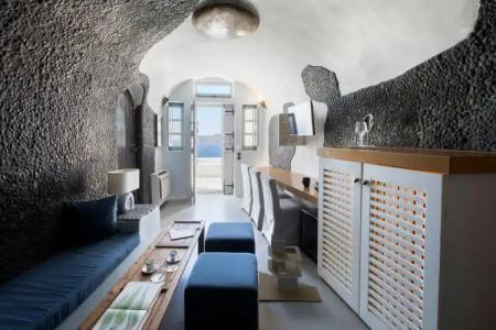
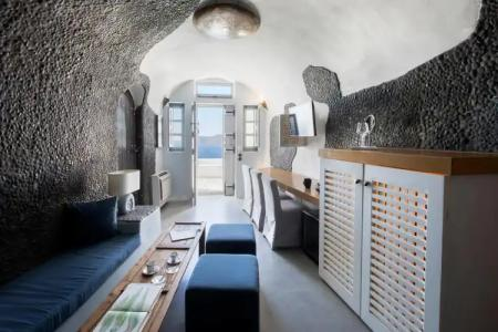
- storage bin [257,233,323,302]
